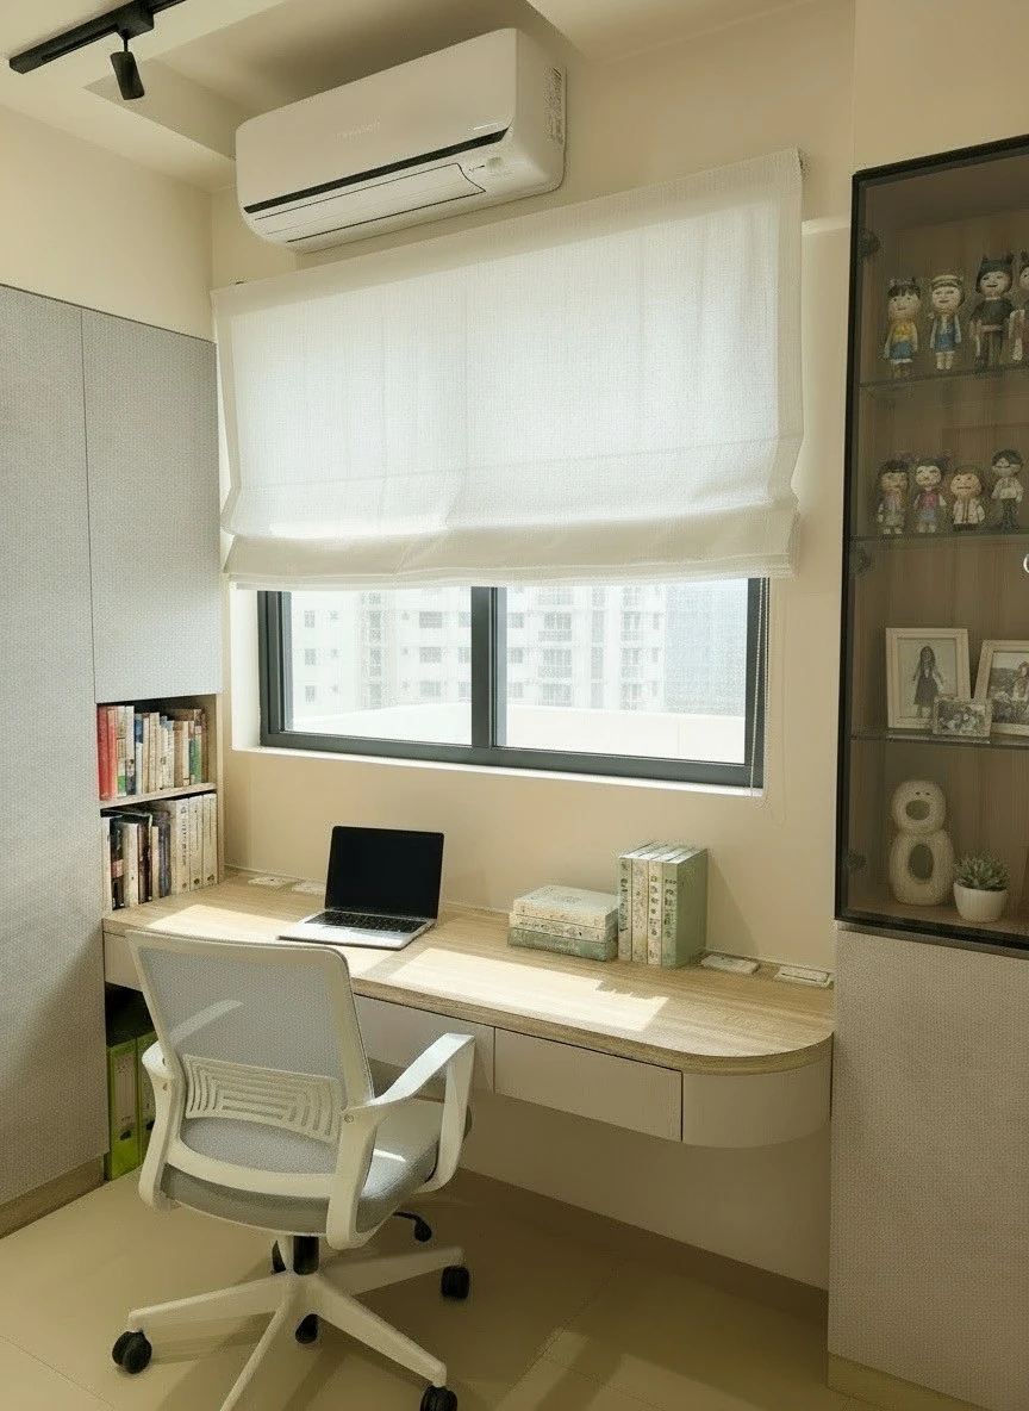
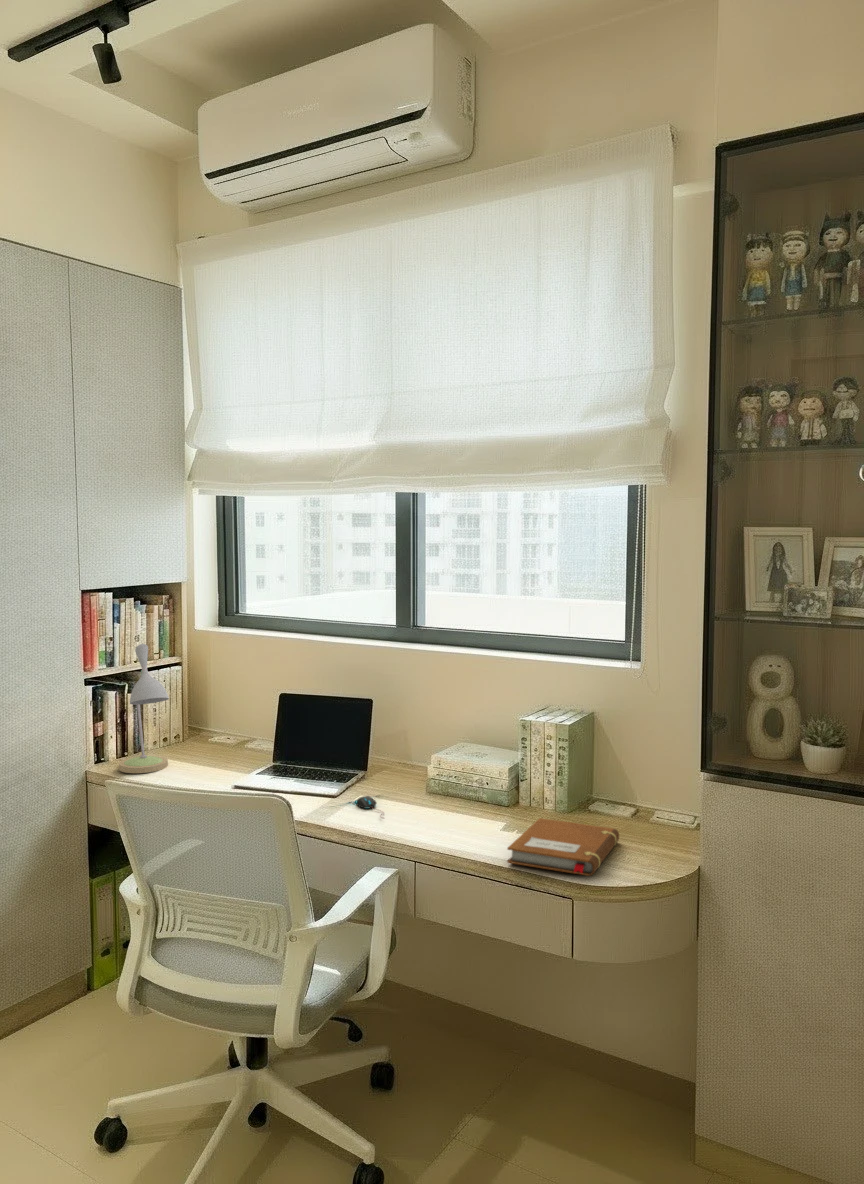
+ notebook [506,817,620,877]
+ desk lamp [118,643,170,774]
+ mouse [354,795,385,819]
